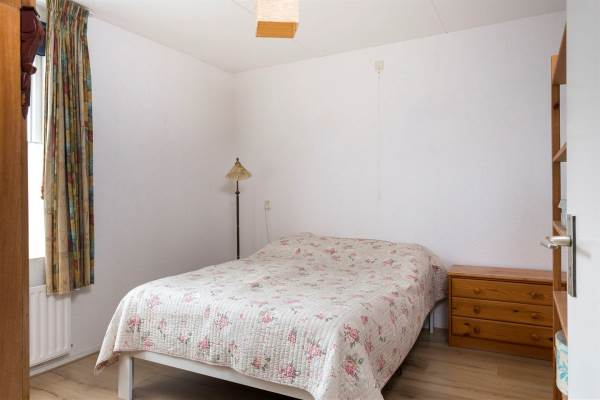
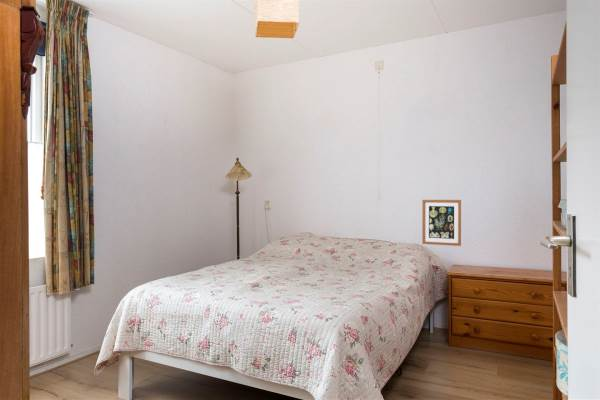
+ wall art [421,199,462,247]
